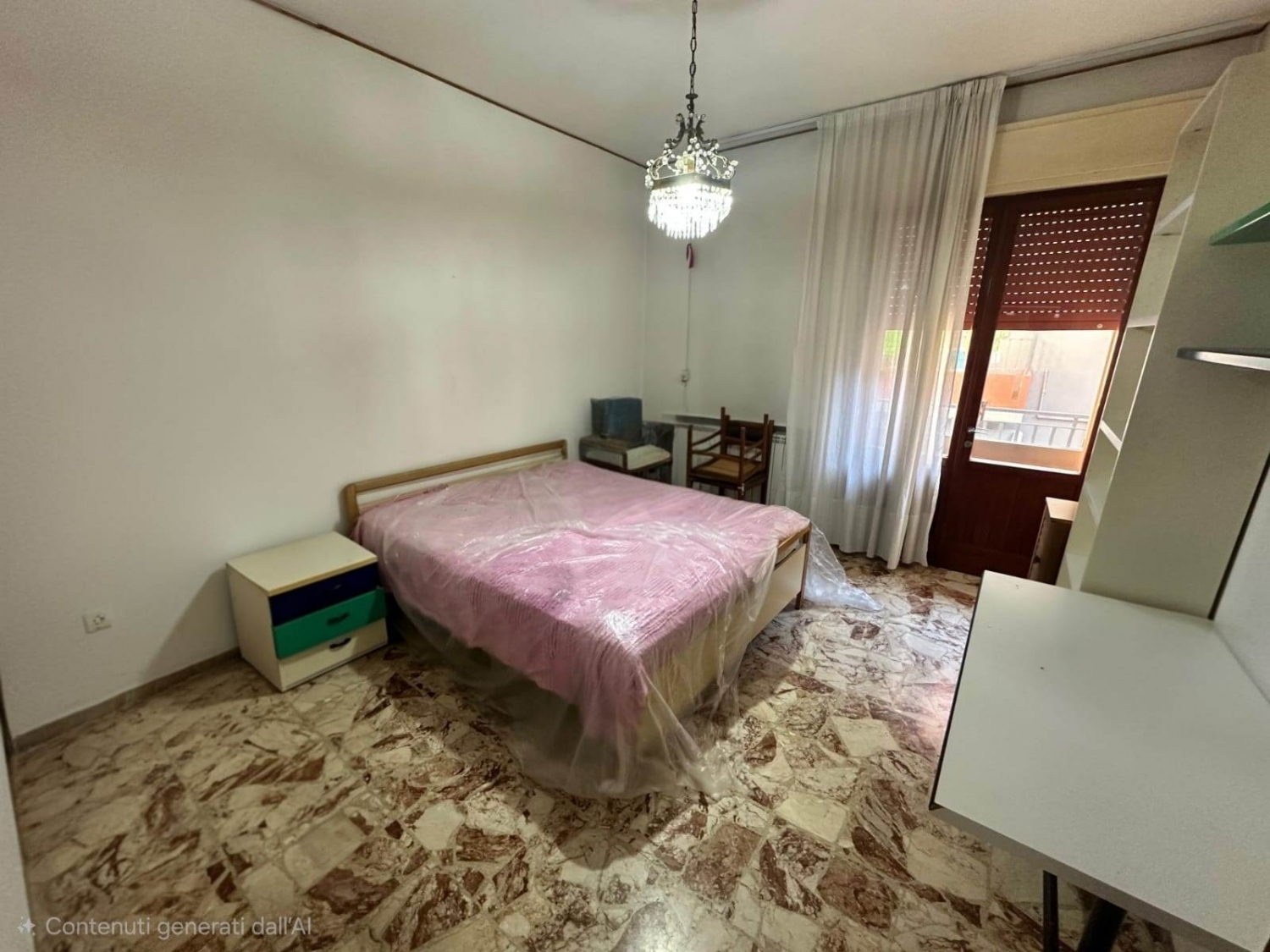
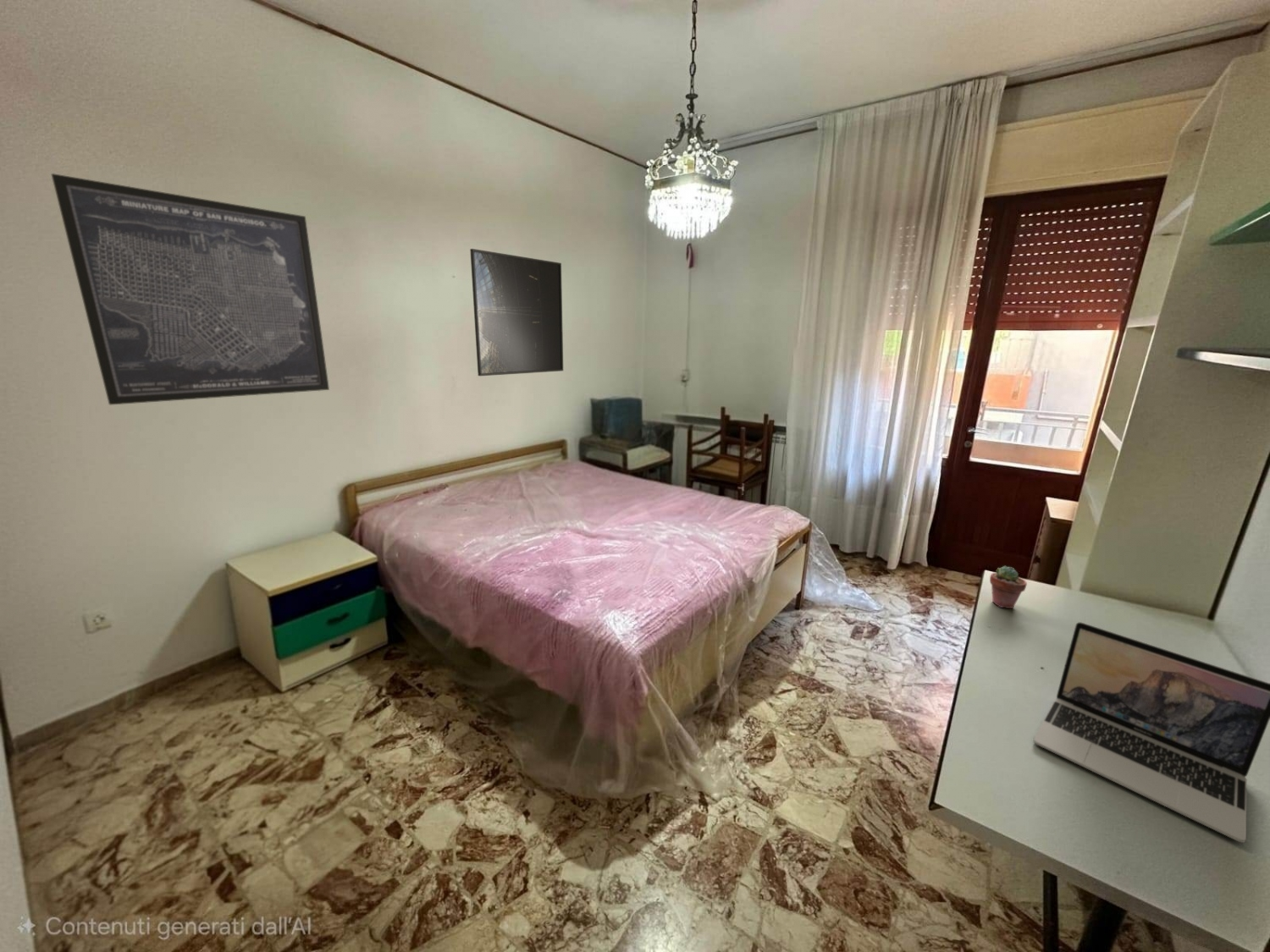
+ wall art [51,173,330,405]
+ potted succulent [989,565,1028,609]
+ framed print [469,248,564,377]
+ laptop [1032,621,1270,844]
